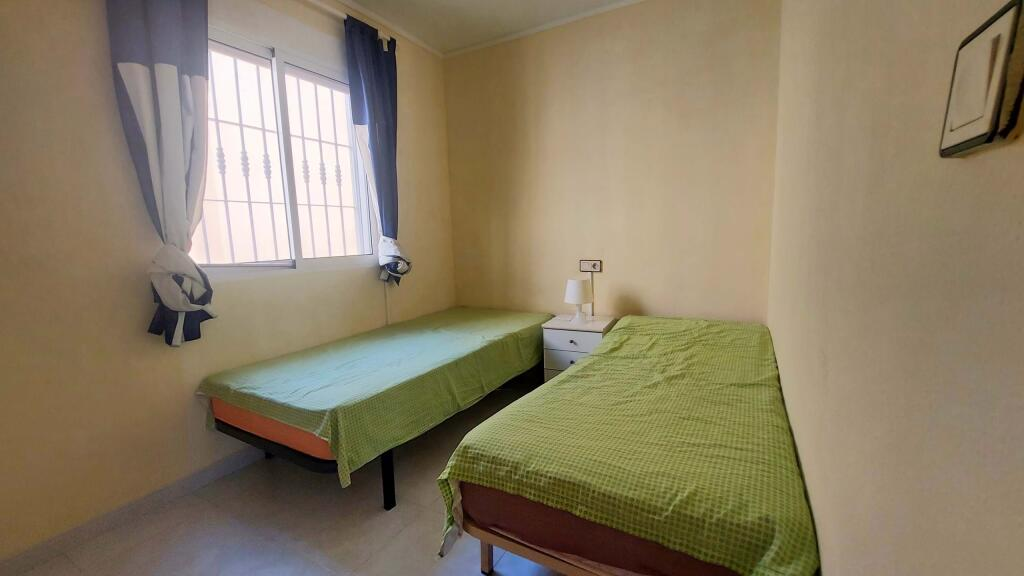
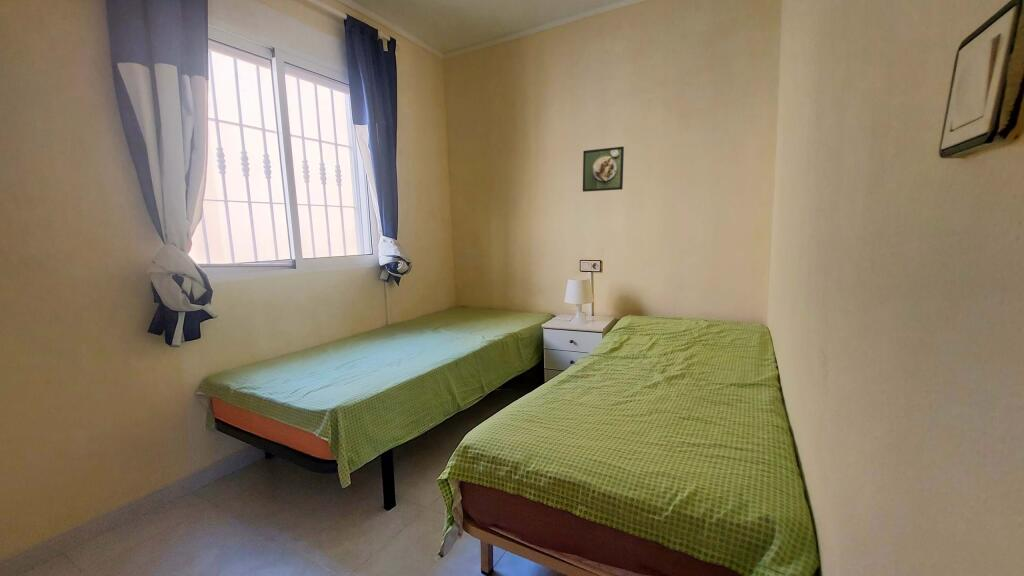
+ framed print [582,146,625,193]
